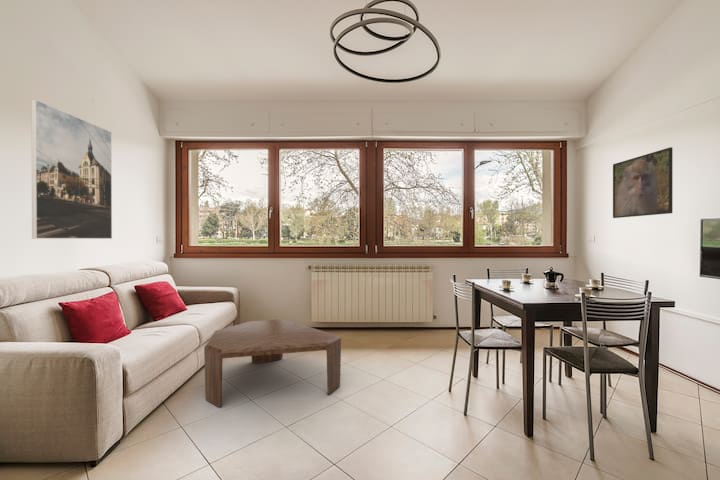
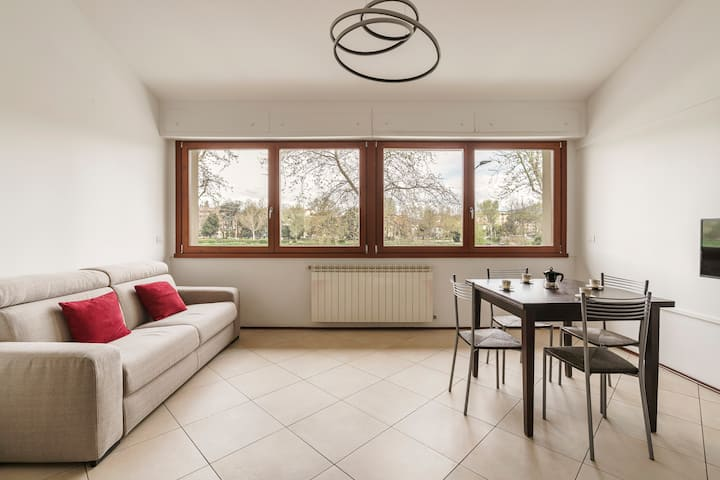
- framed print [612,146,674,219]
- coffee table [203,318,342,408]
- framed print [30,98,113,240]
